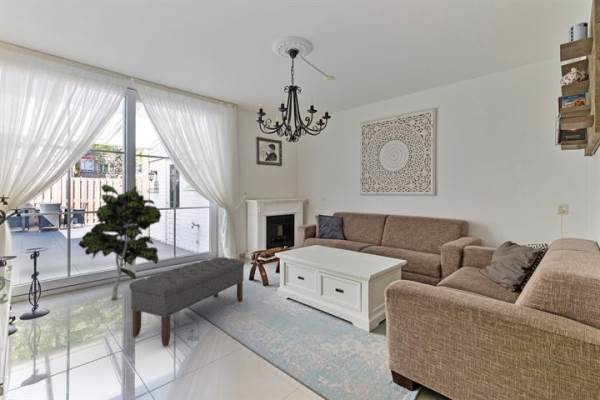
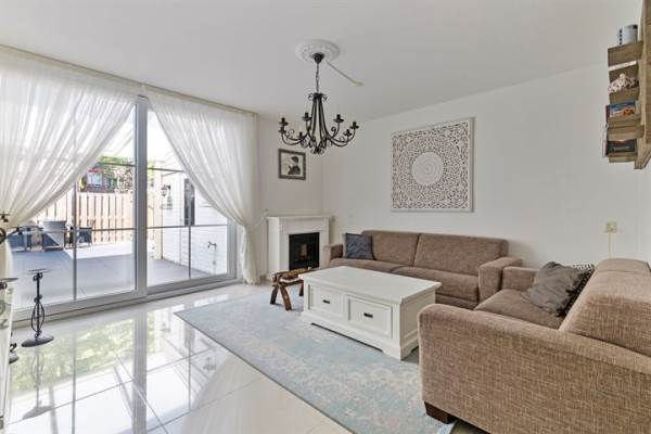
- indoor plant [77,183,162,301]
- bench [128,256,246,348]
